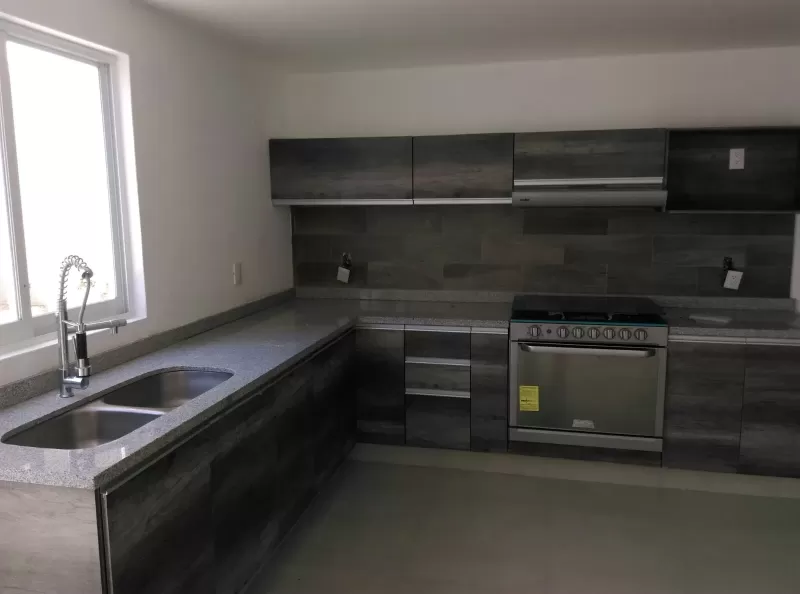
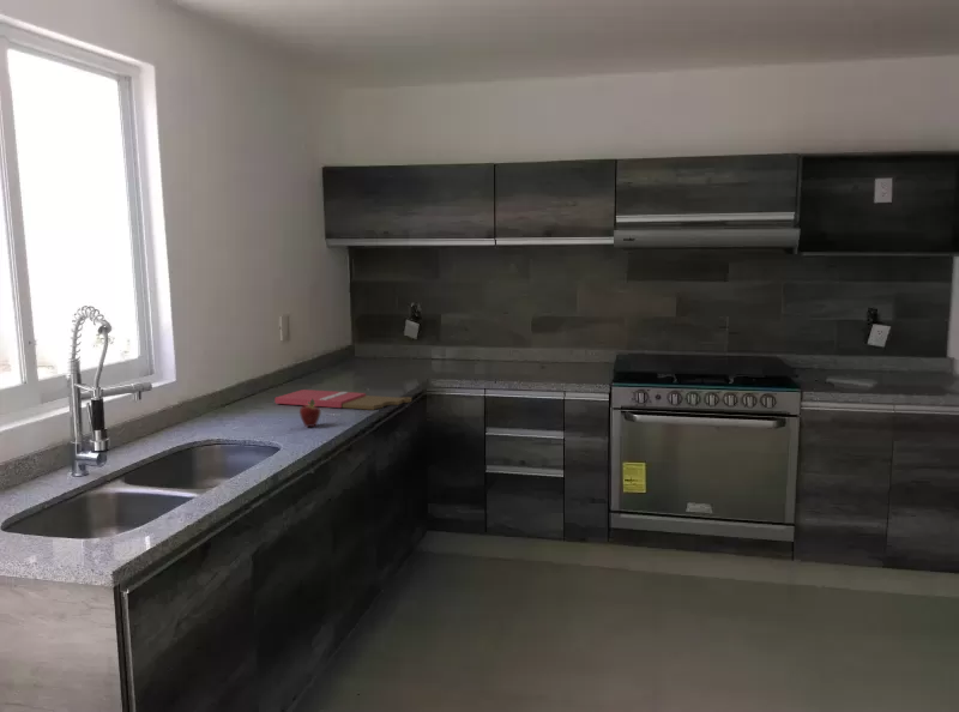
+ fruit [298,399,322,428]
+ cutting board [275,388,412,411]
